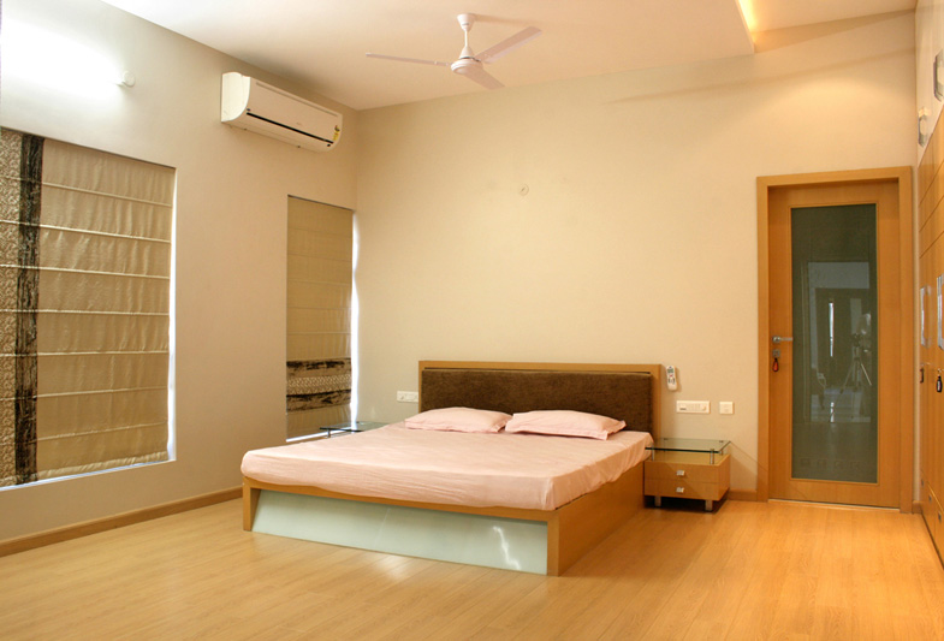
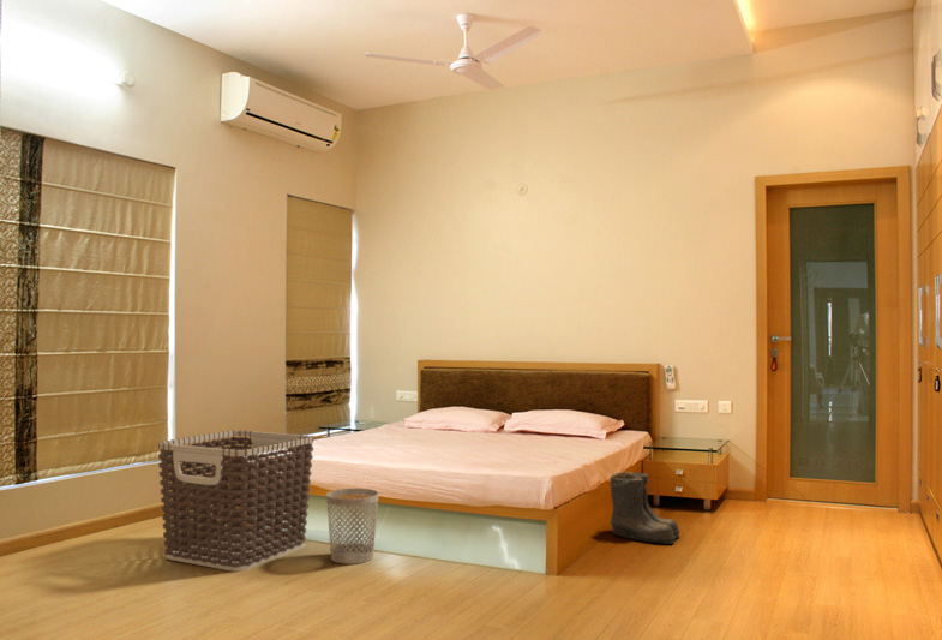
+ boots [608,471,680,545]
+ wastebasket [325,488,380,566]
+ clothes hamper [157,429,314,573]
